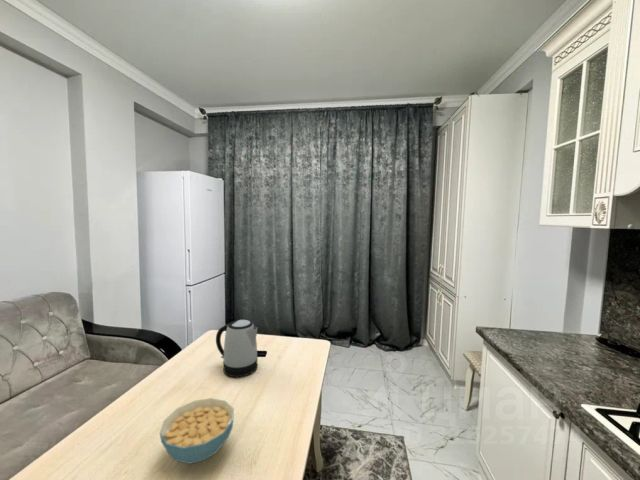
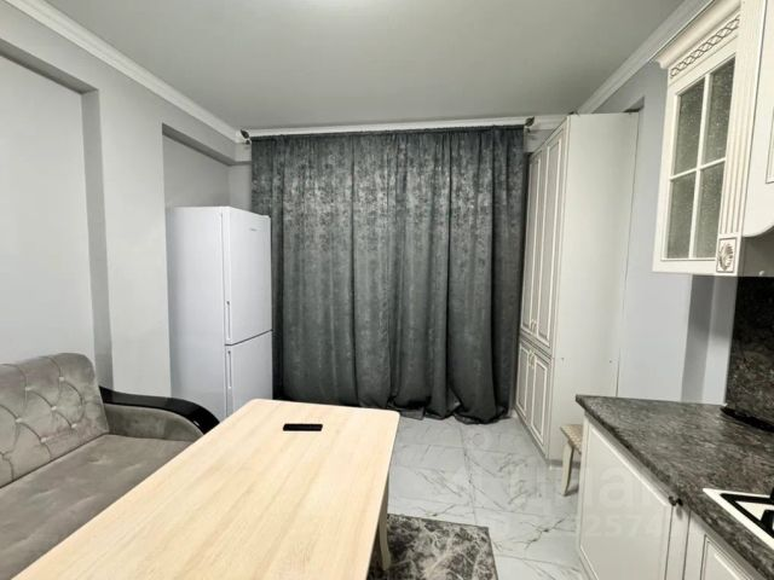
- cereal bowl [159,397,235,465]
- kettle [215,319,259,378]
